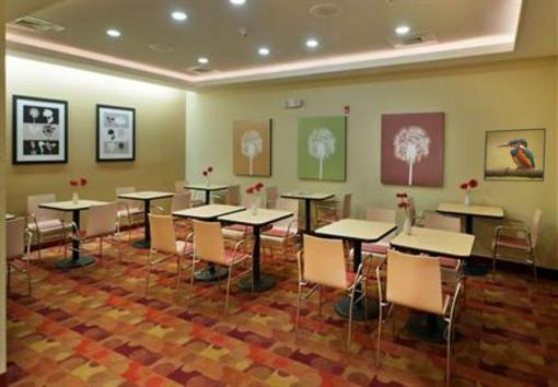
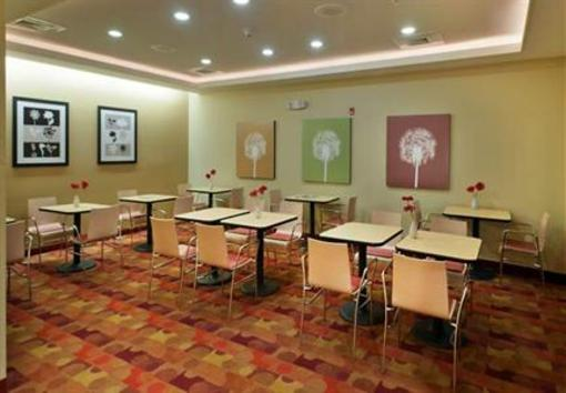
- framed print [483,127,547,183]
